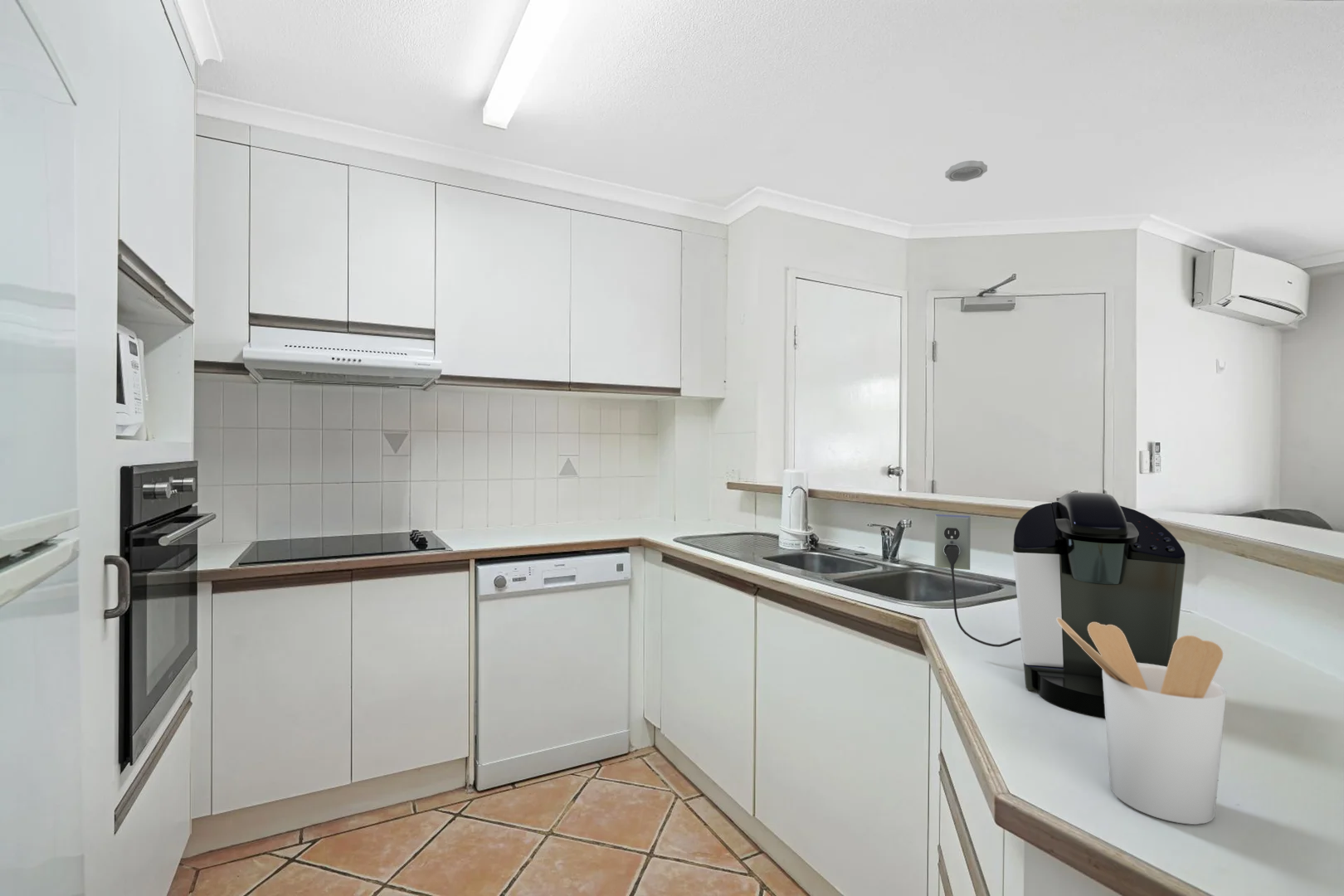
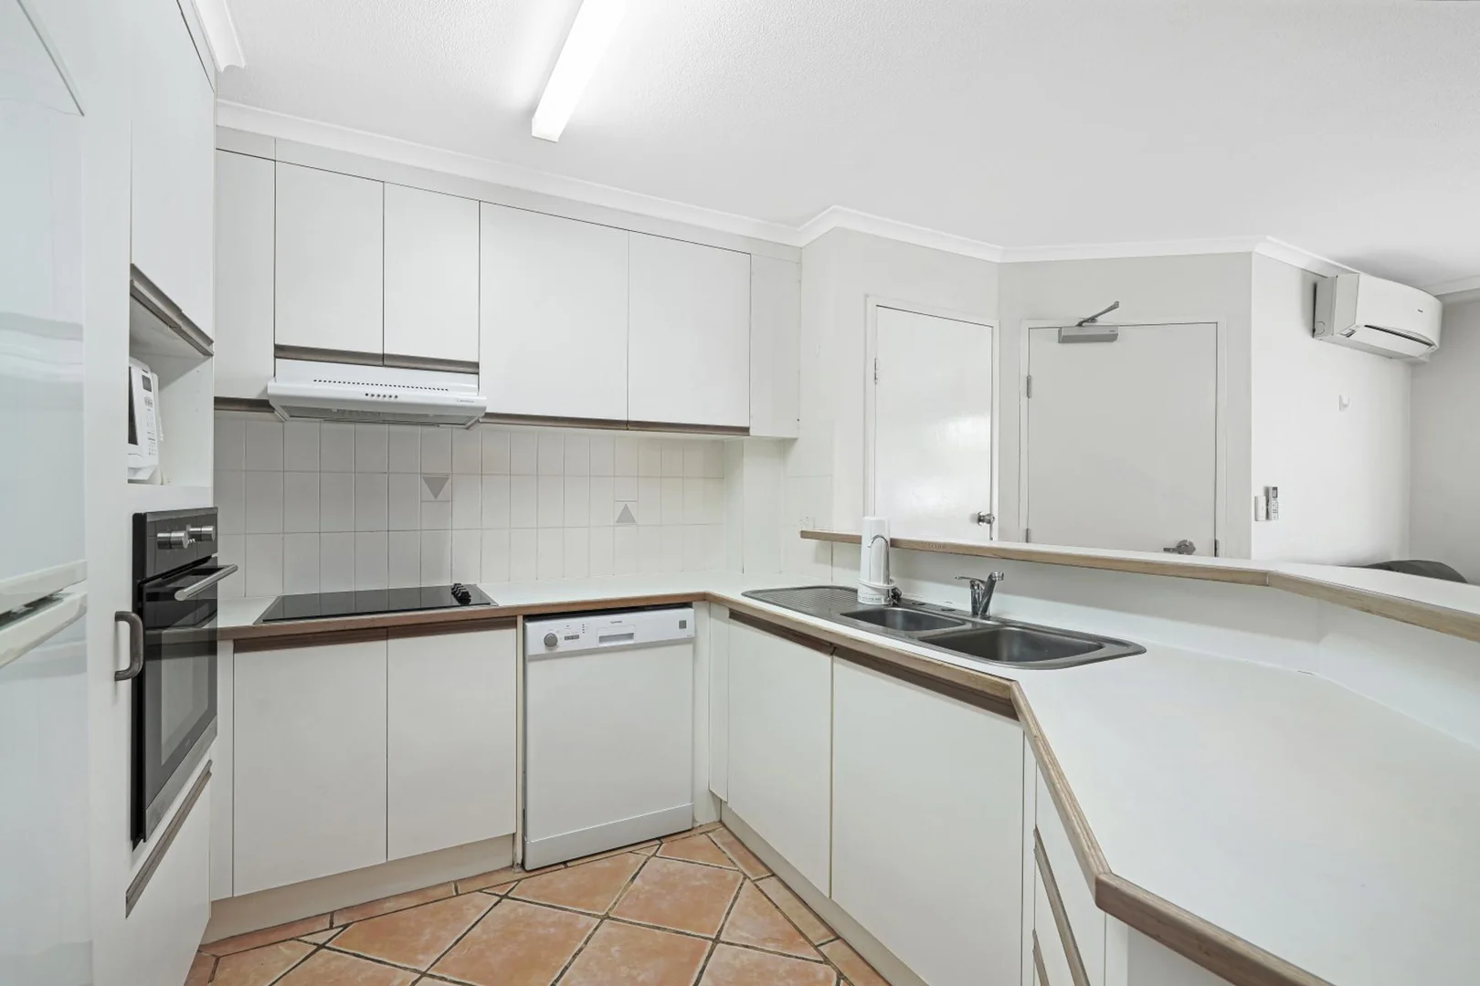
- utensil holder [1057,618,1227,825]
- coffee maker [934,491,1186,719]
- smoke detector [944,160,988,183]
